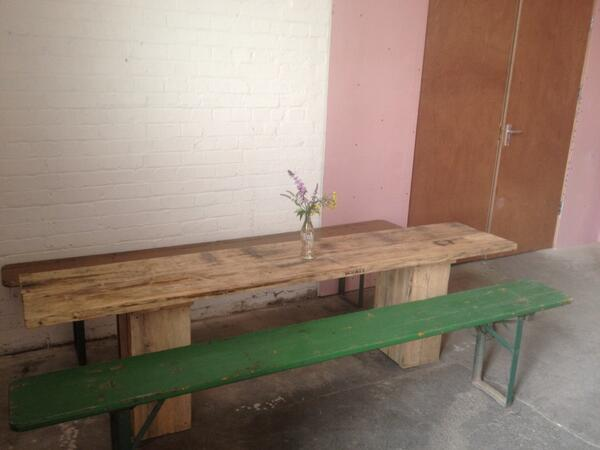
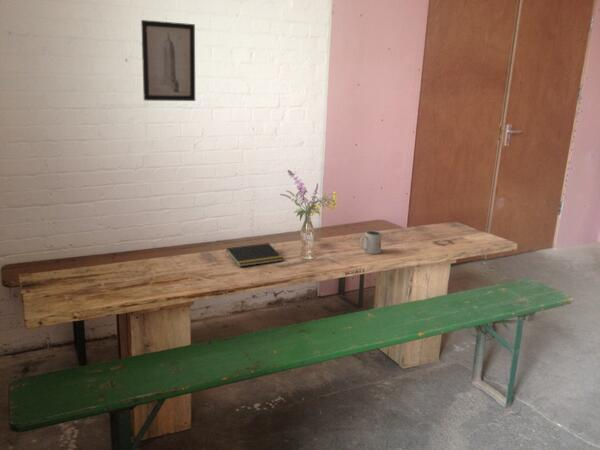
+ notepad [224,242,284,268]
+ mug [359,230,383,255]
+ wall art [140,19,196,102]
